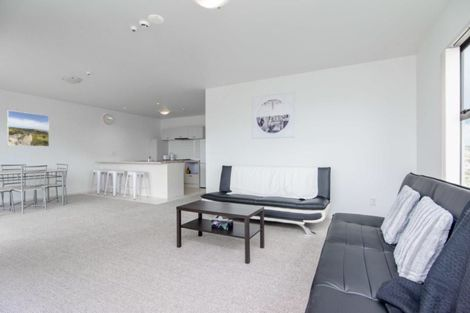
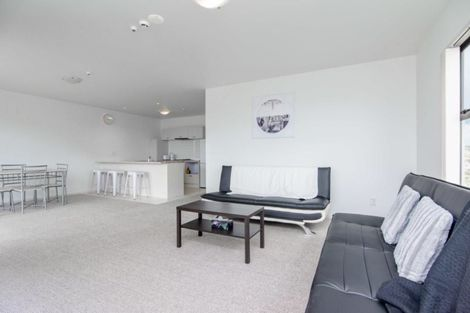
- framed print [6,109,50,147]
